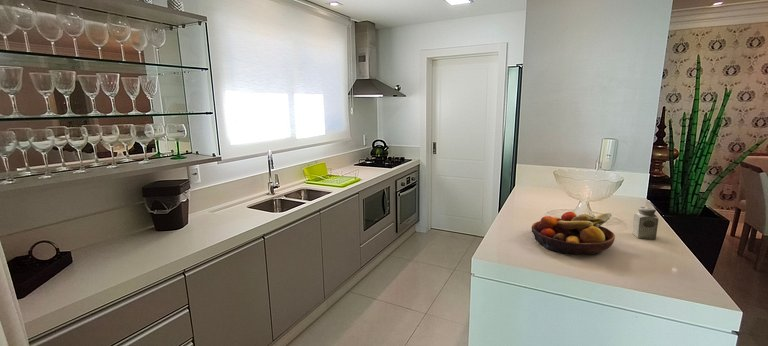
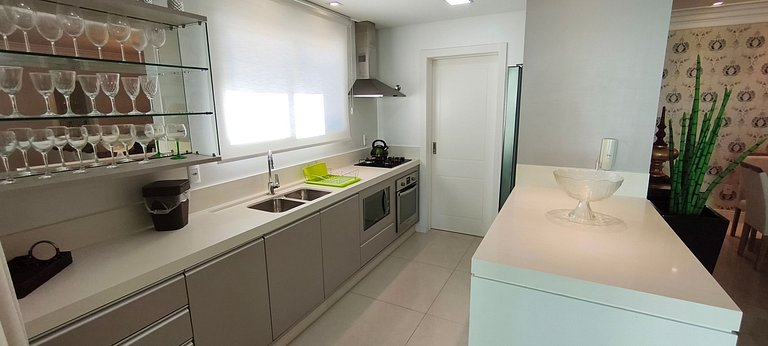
- salt shaker [631,206,659,240]
- fruit bowl [531,210,616,255]
